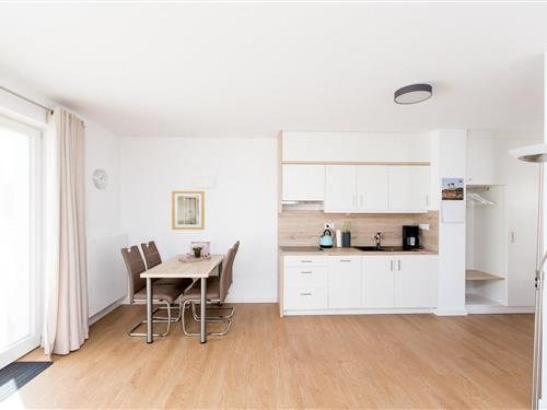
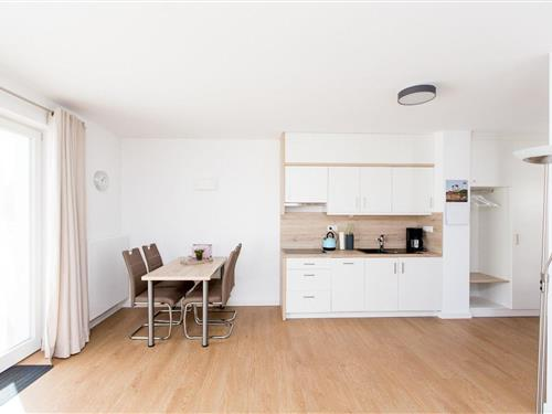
- wall art [171,190,206,231]
